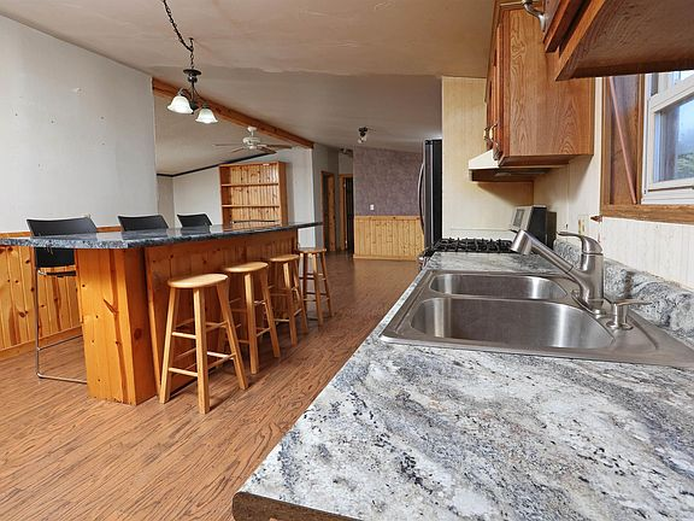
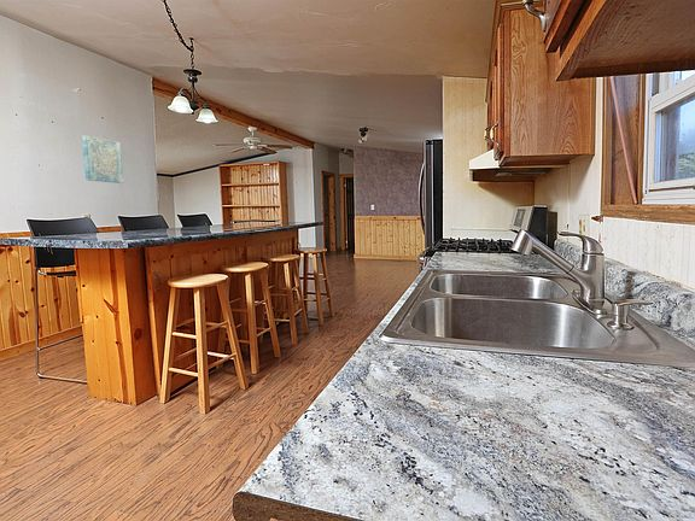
+ wall art [81,134,124,185]
